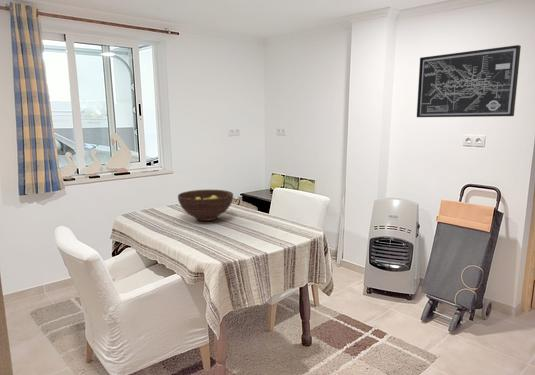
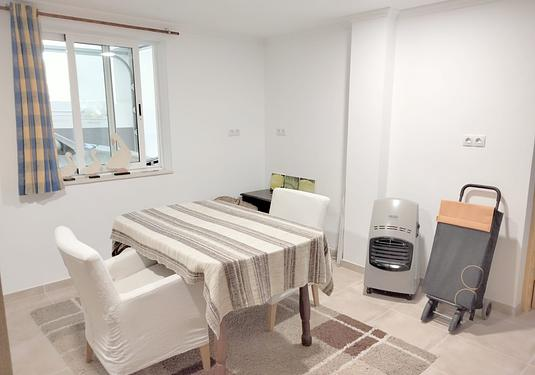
- wall art [416,44,522,118]
- fruit bowl [177,189,234,222]
